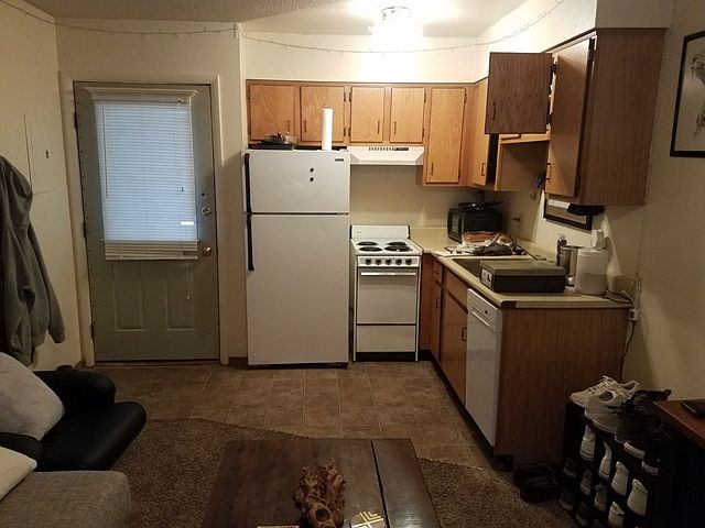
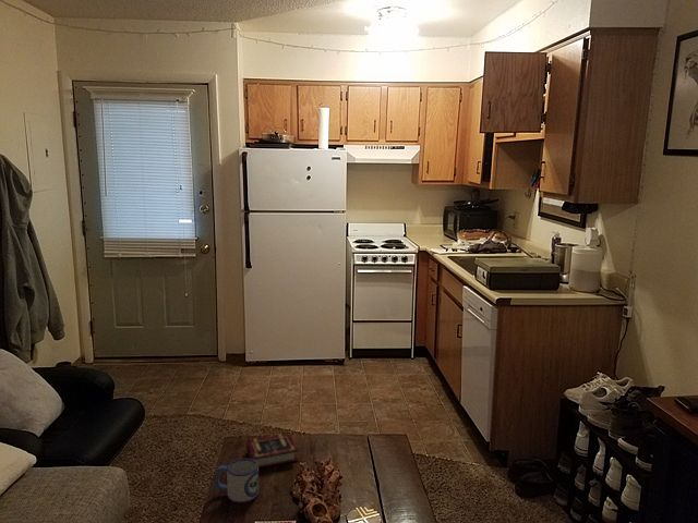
+ mug [214,458,260,504]
+ book [245,433,299,470]
